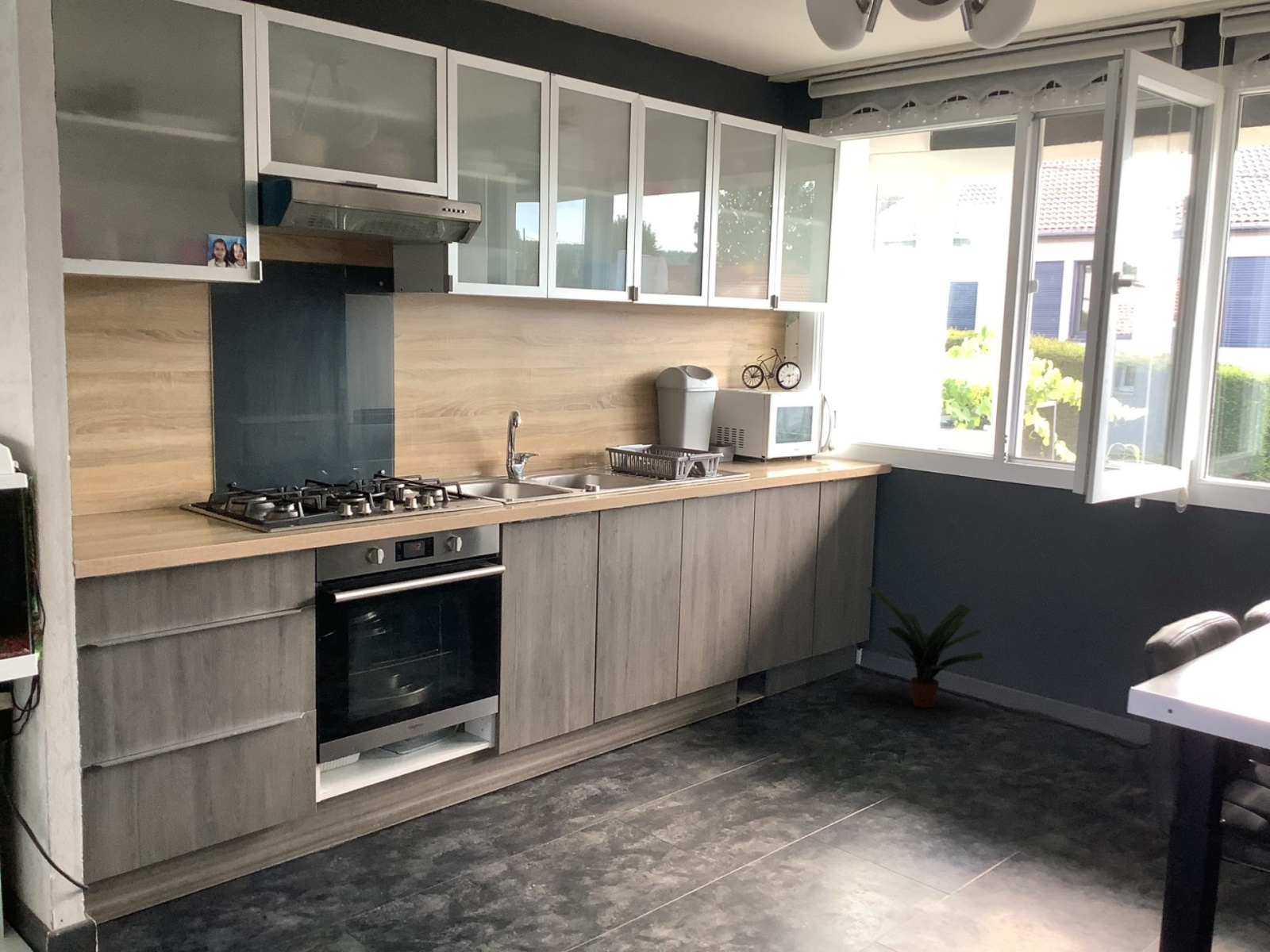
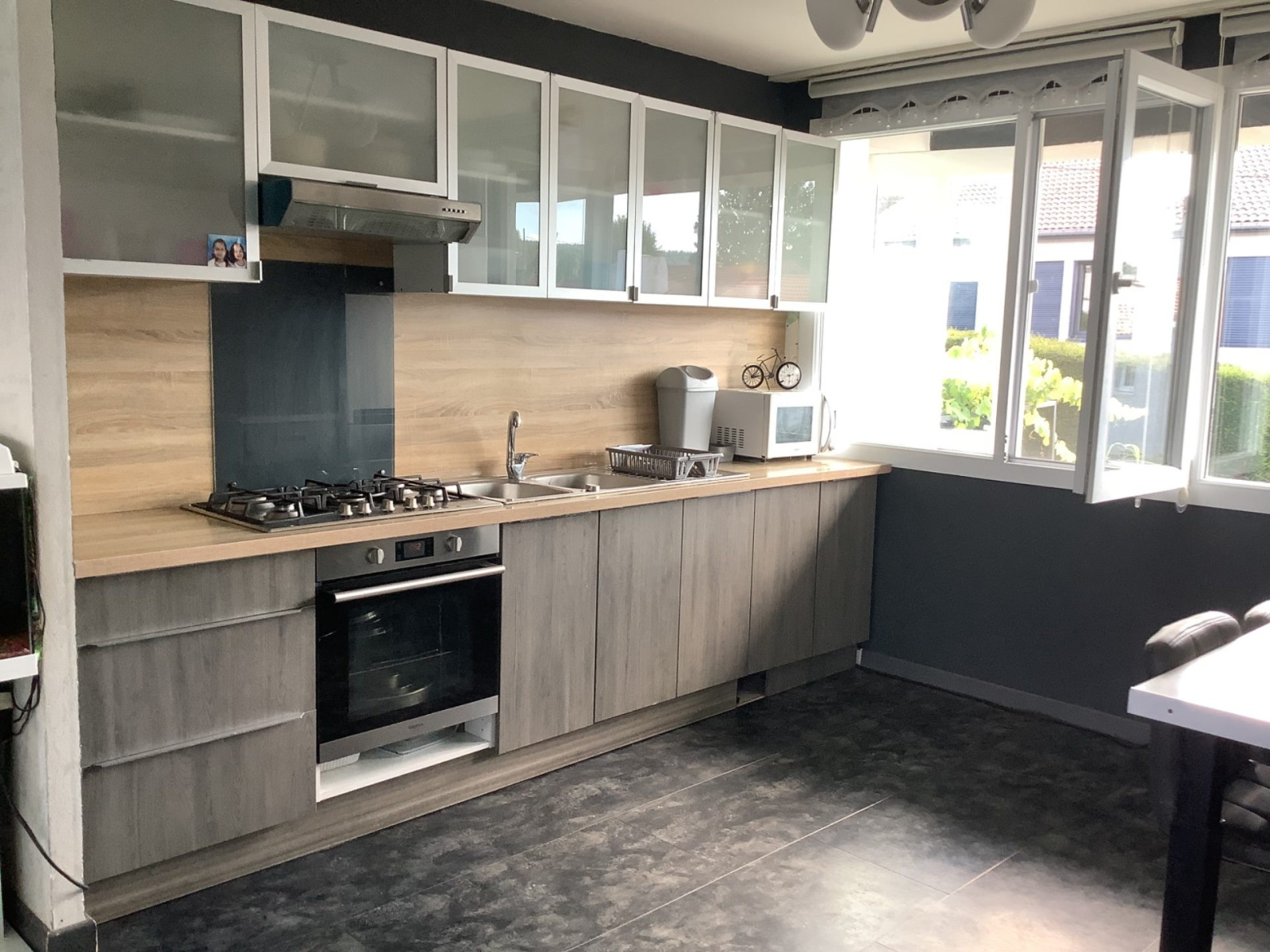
- potted plant [866,586,985,708]
